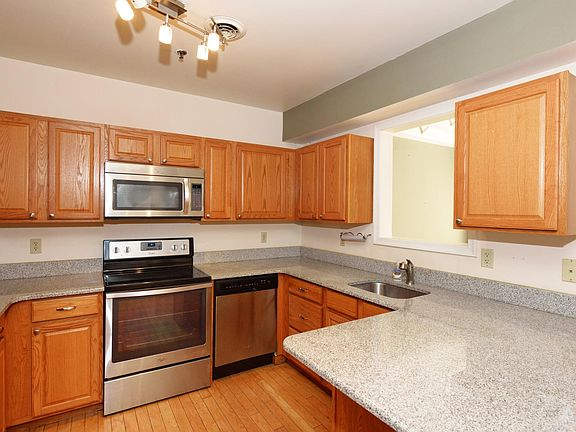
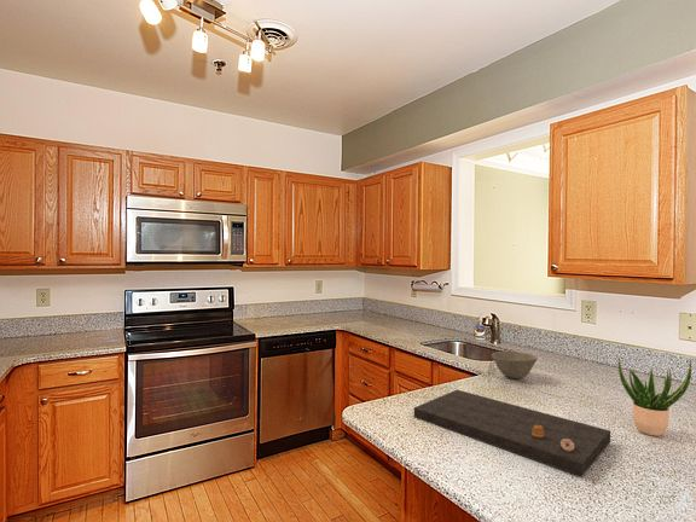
+ cutting board [413,389,611,477]
+ bowl [491,350,539,379]
+ potted plant [617,356,692,437]
